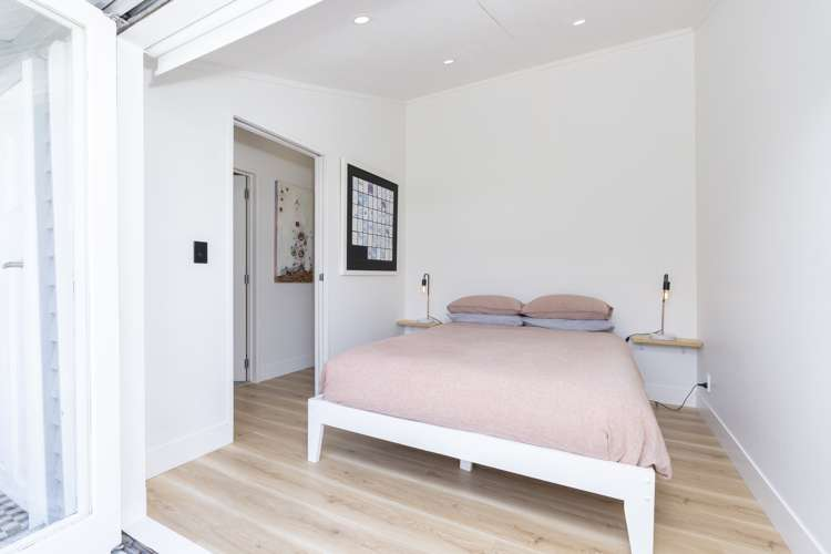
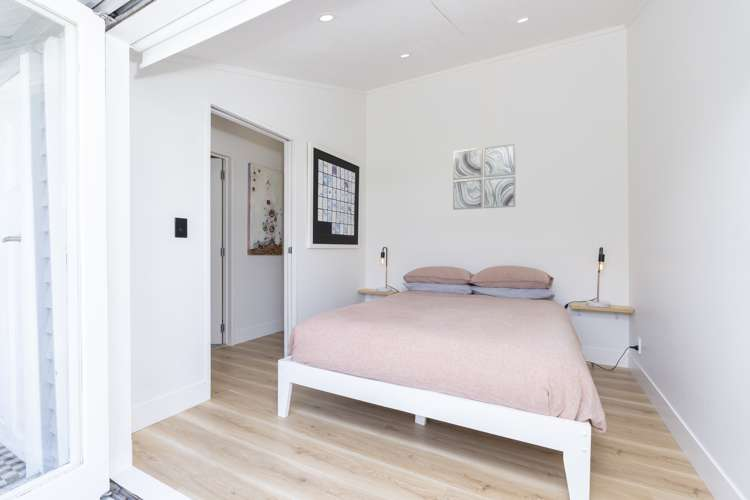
+ wall art [452,143,517,211]
